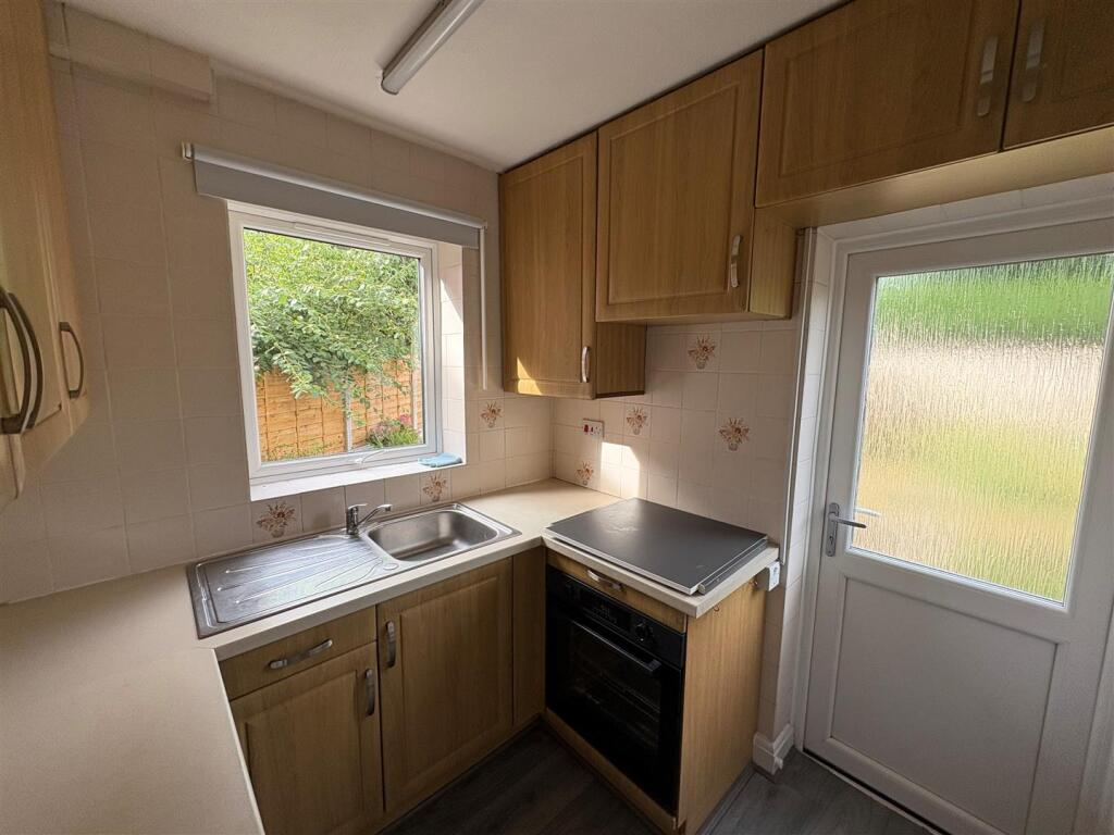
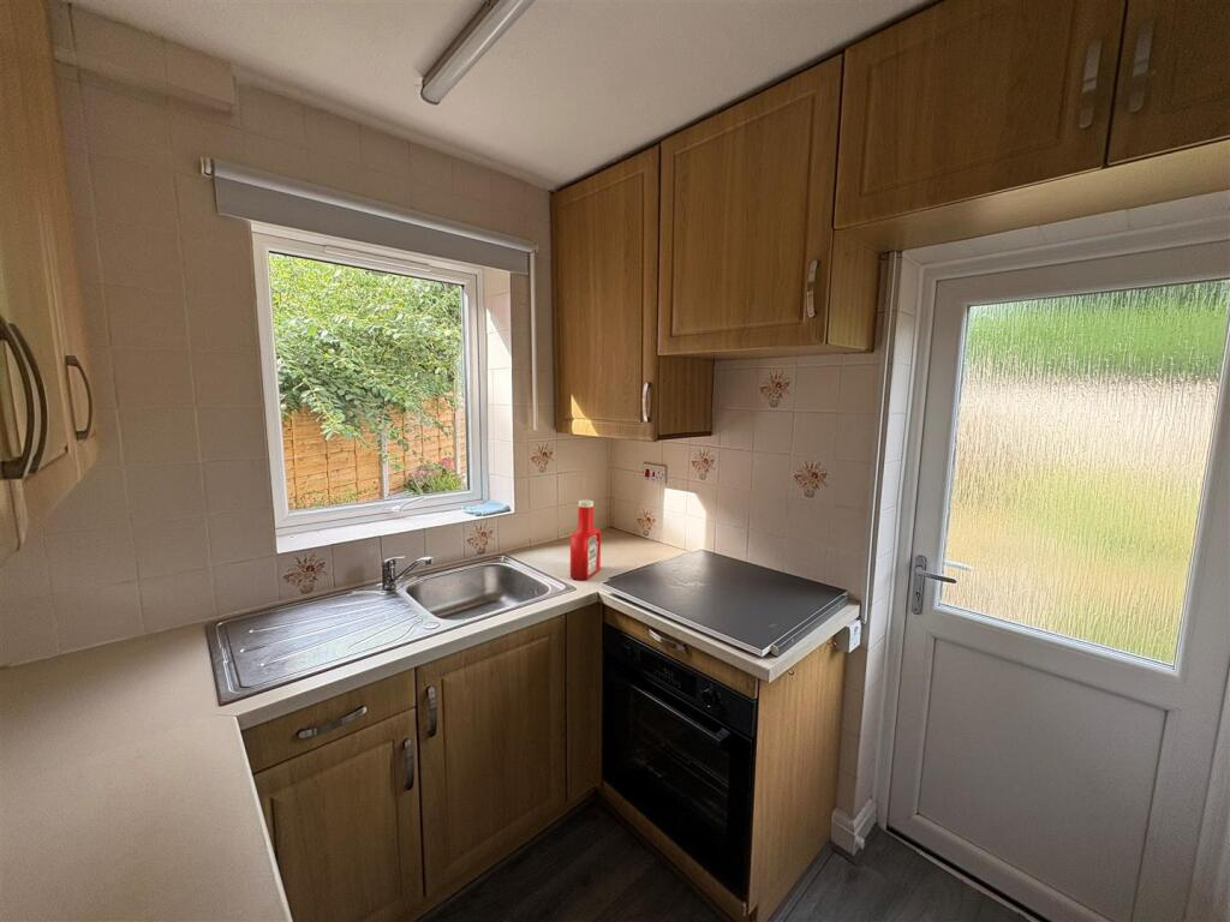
+ soap bottle [569,498,602,581]
